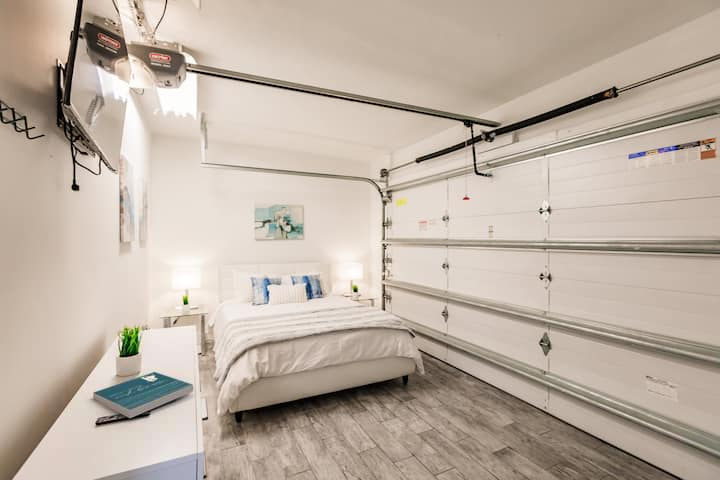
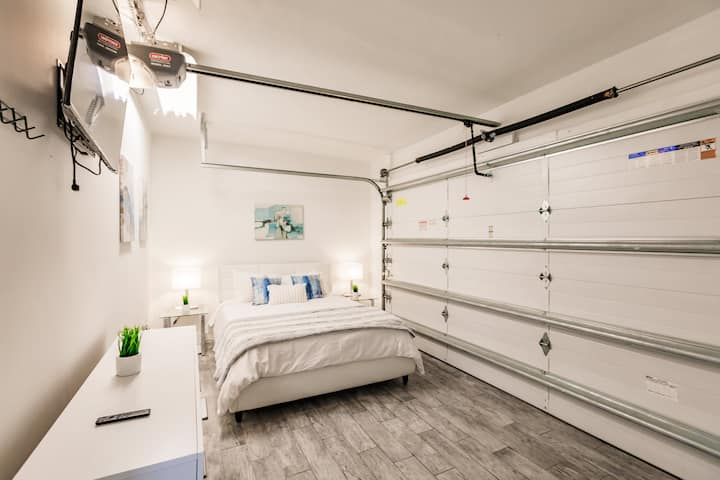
- book [92,371,194,419]
